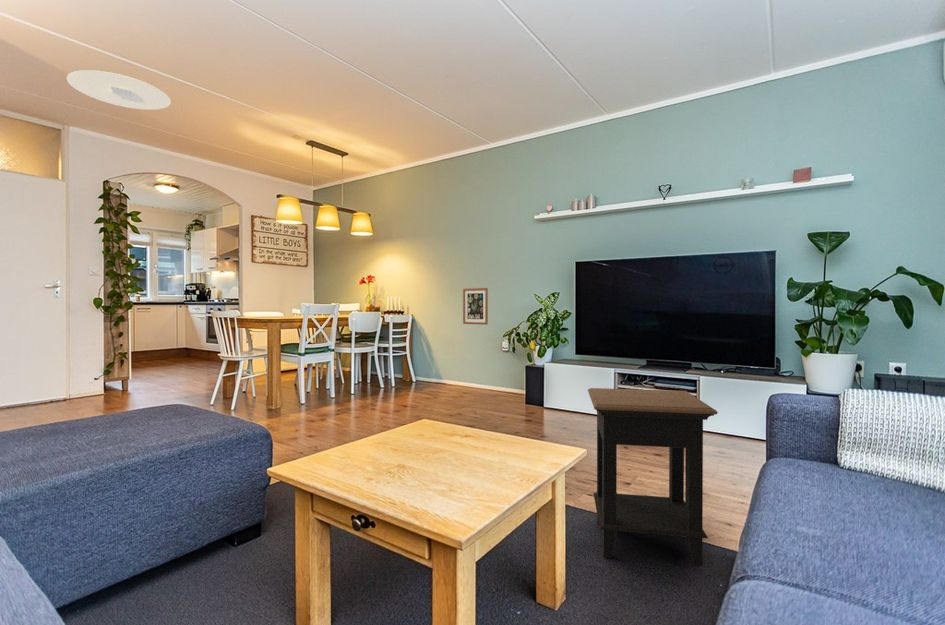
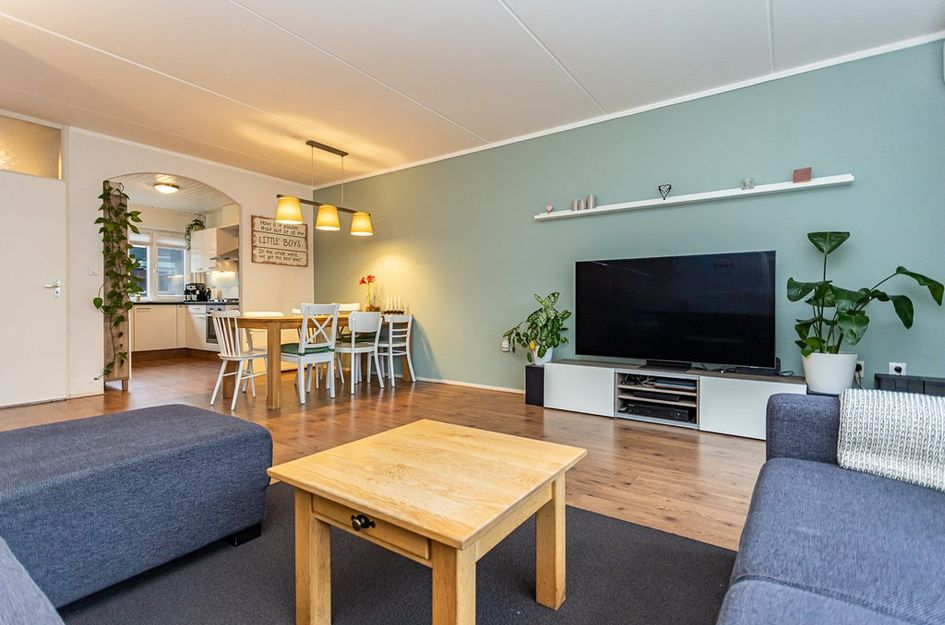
- wall art [462,287,489,326]
- ceiling light [66,69,172,111]
- side table [587,387,719,567]
